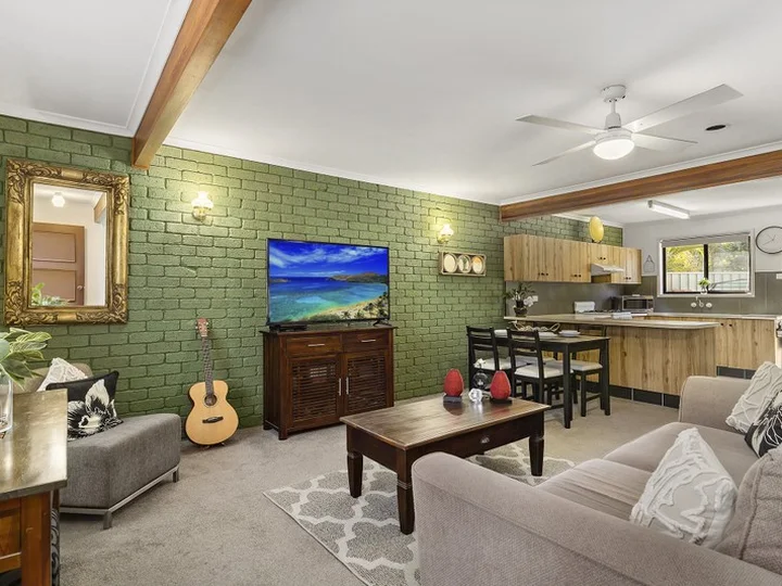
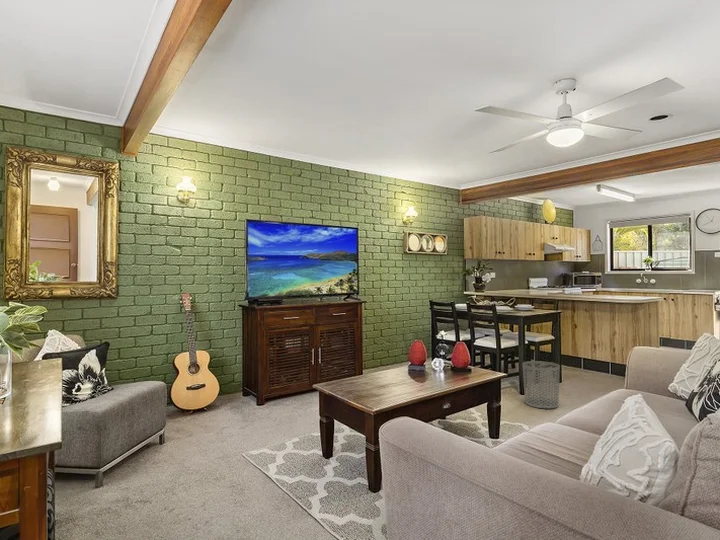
+ waste bin [522,360,561,410]
